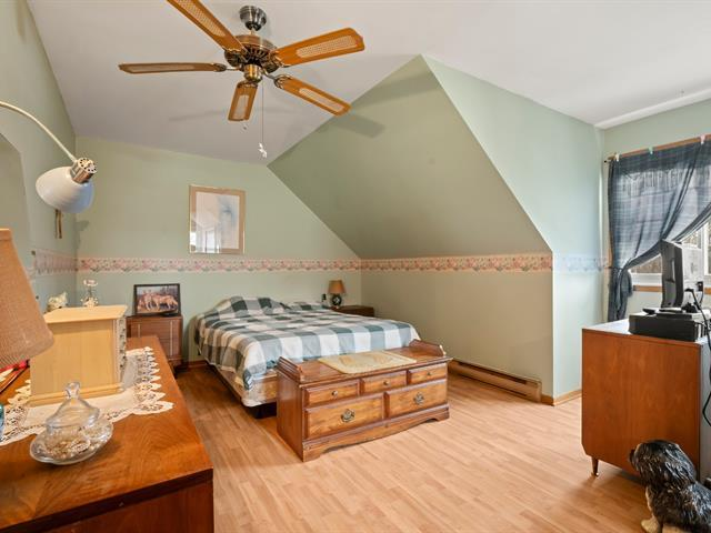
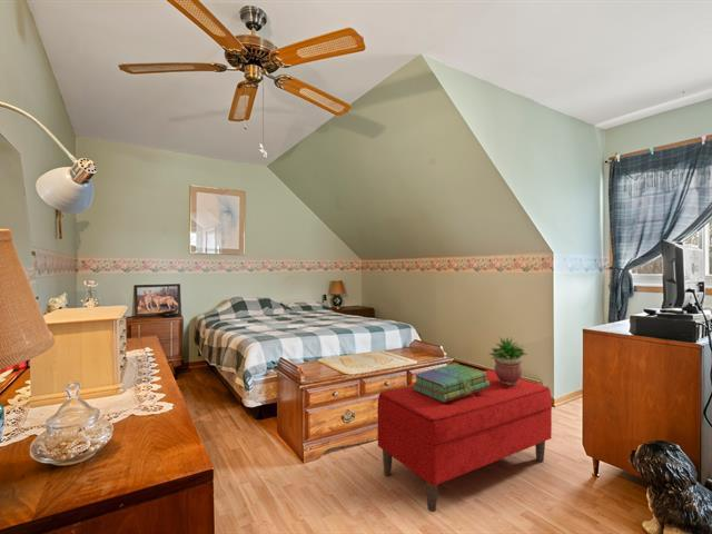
+ bench [376,369,553,513]
+ potted plant [488,336,528,385]
+ stack of books [412,363,490,403]
